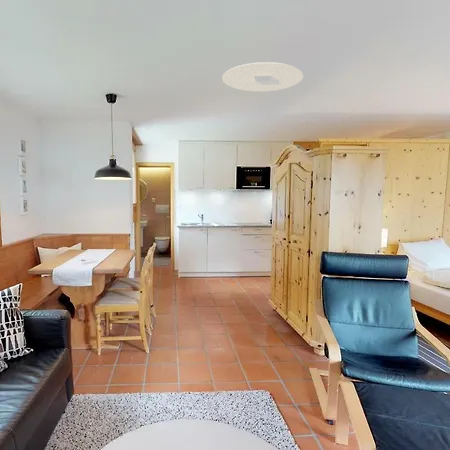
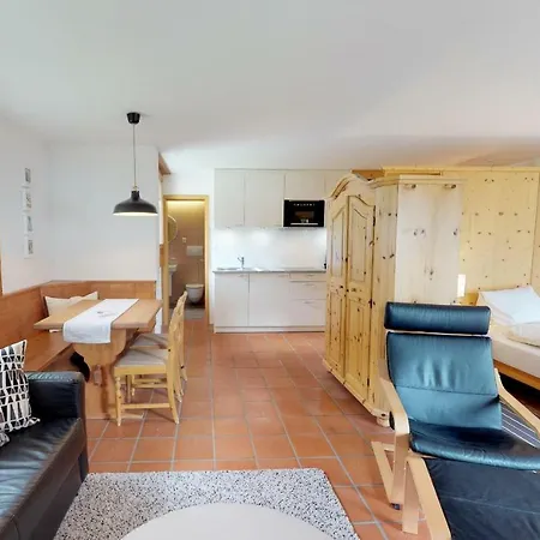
- ceiling light [221,61,304,93]
